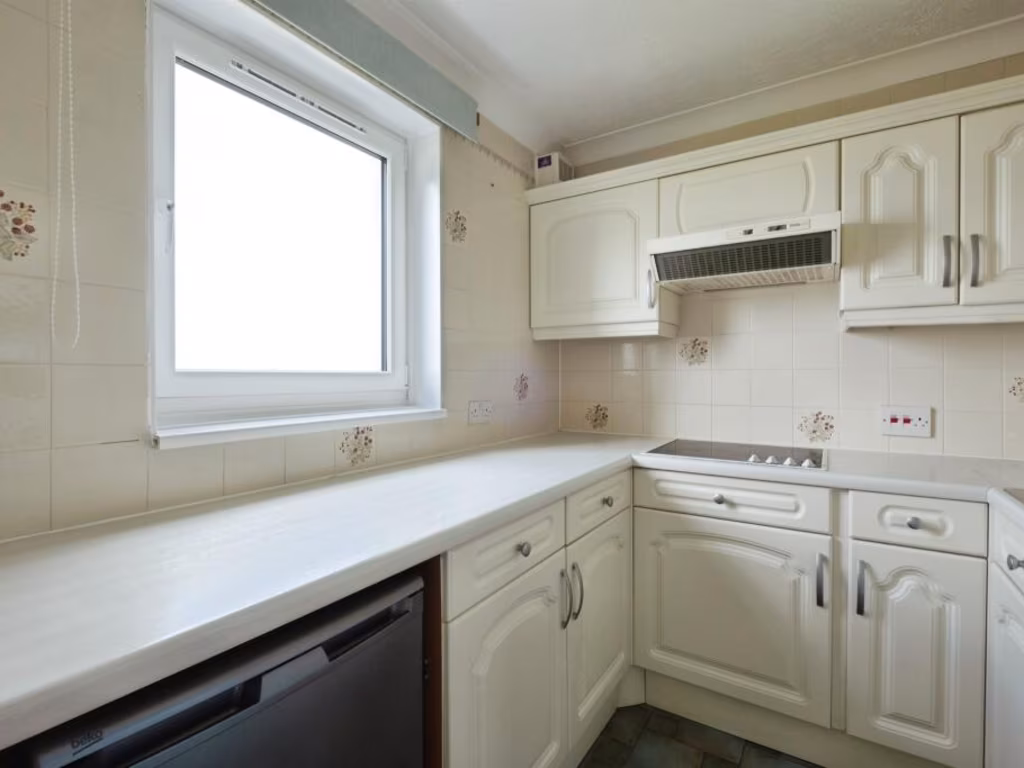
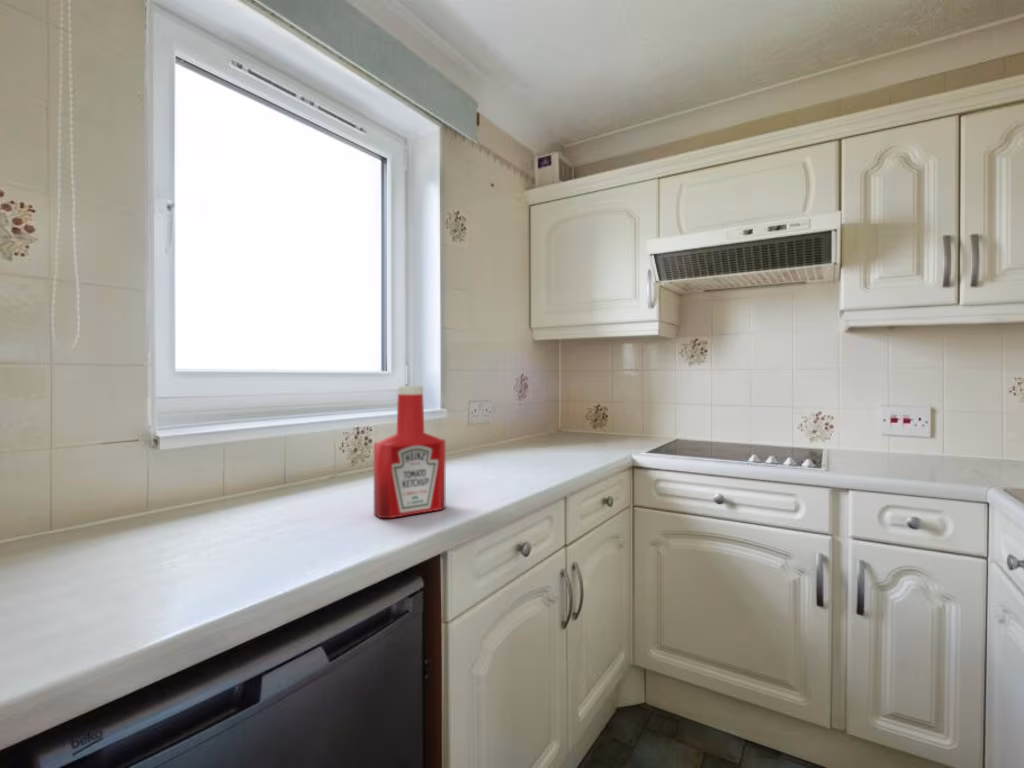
+ soap bottle [373,385,446,519]
